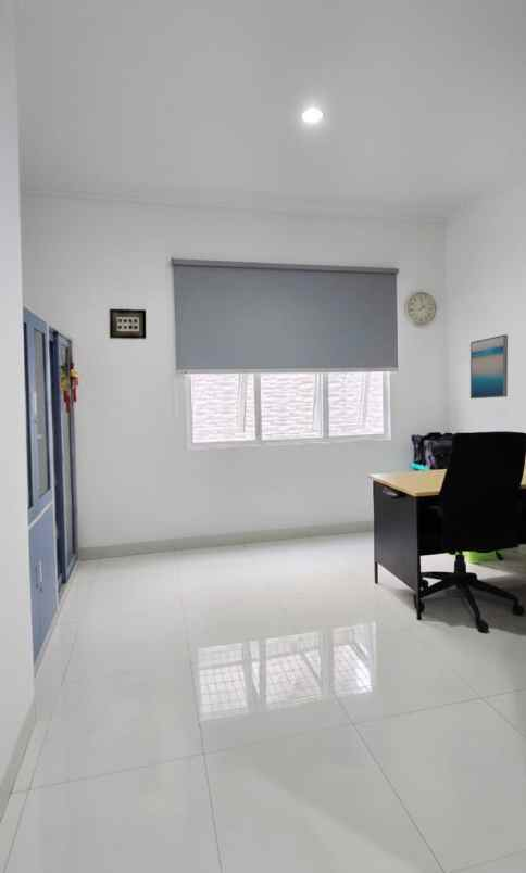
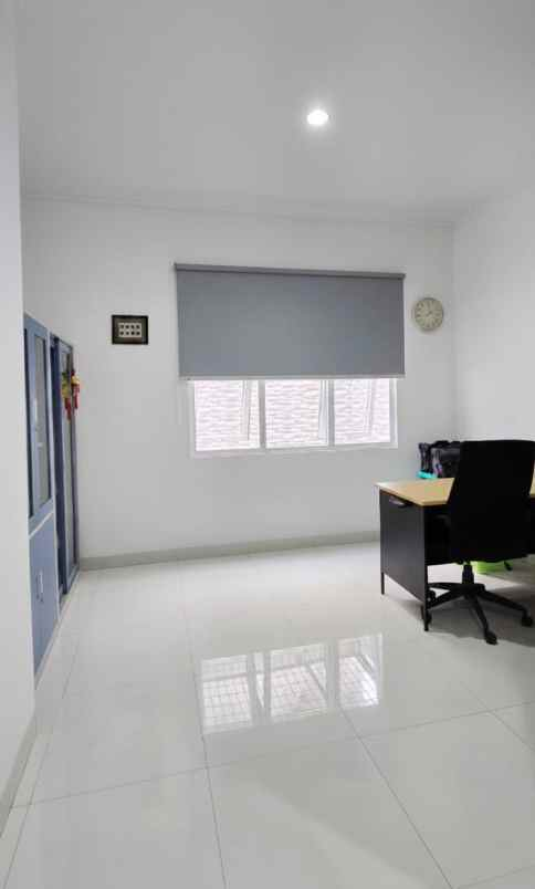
- wall art [469,333,509,400]
